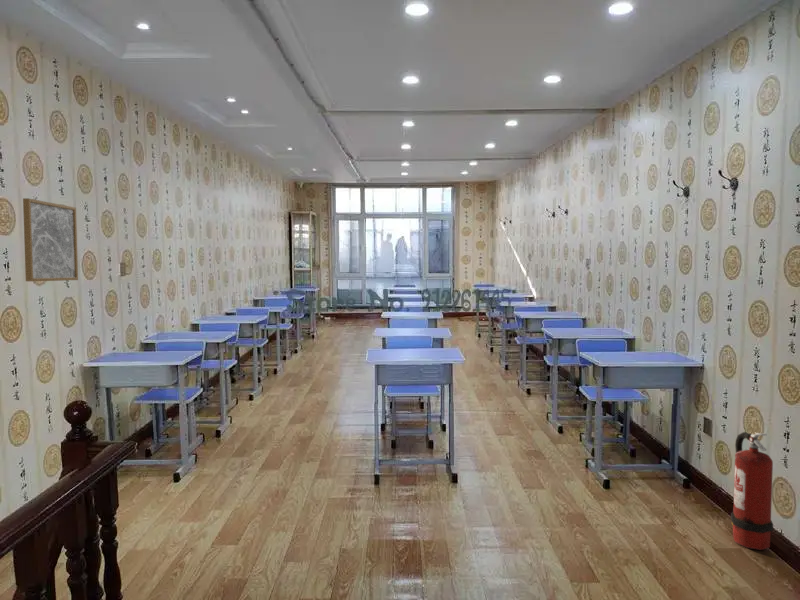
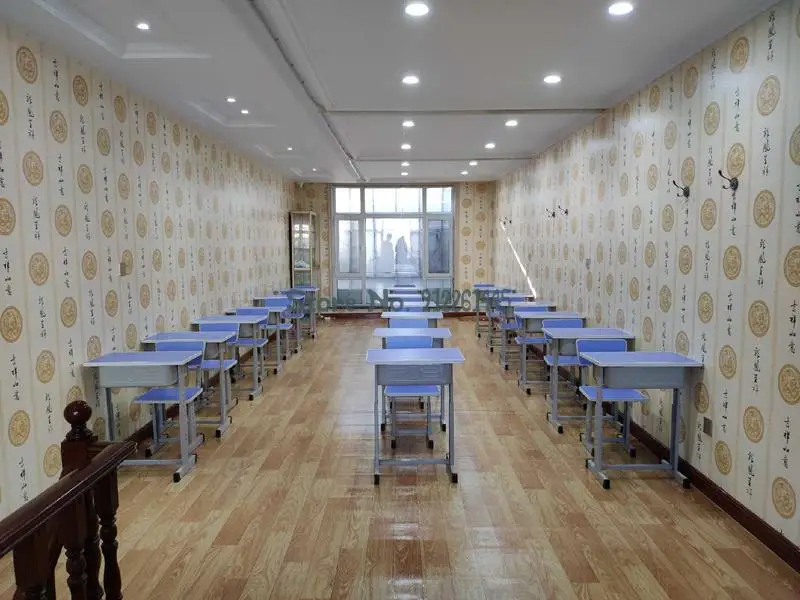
- wall art [22,197,79,282]
- fire extinguisher [730,431,774,551]
